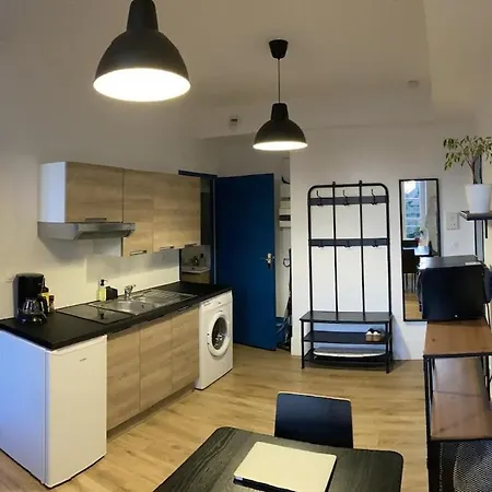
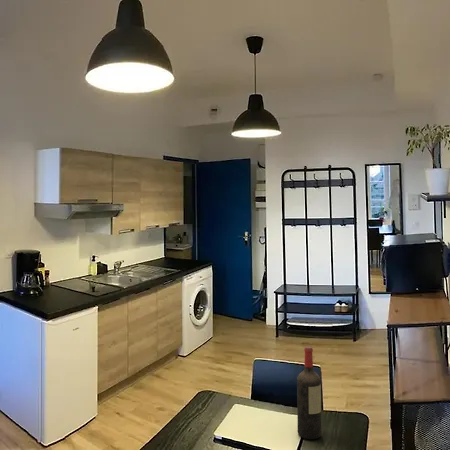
+ wine bottle [296,345,322,440]
